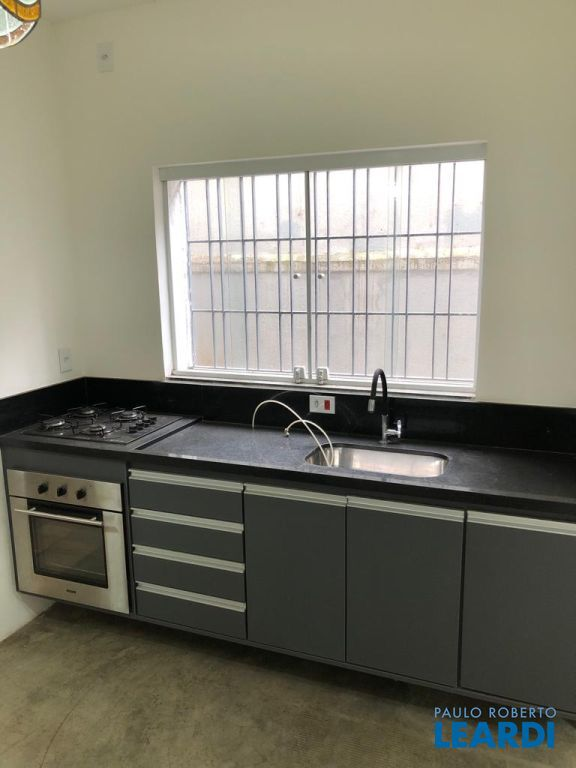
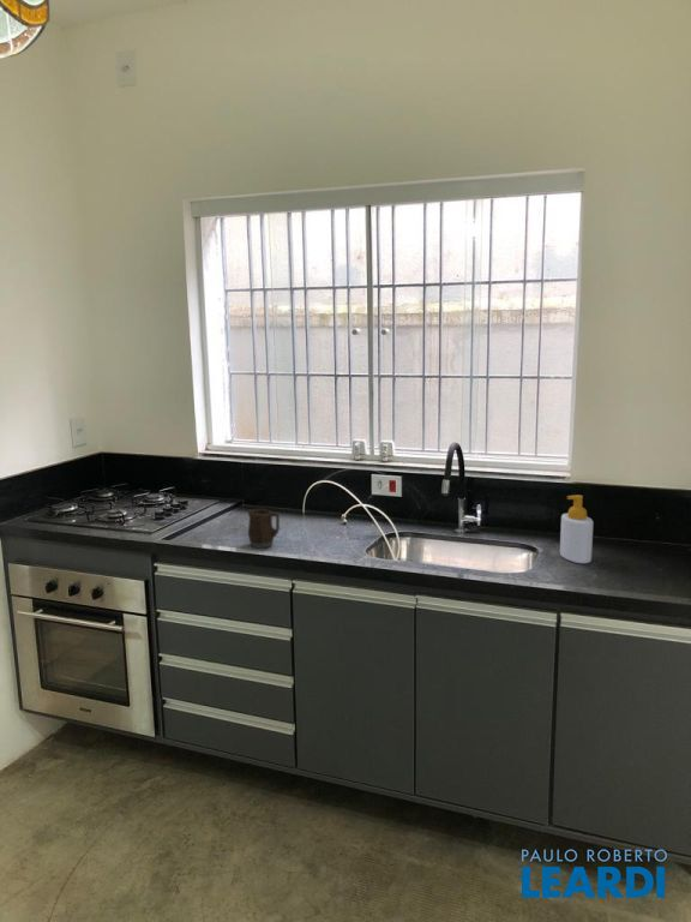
+ mug [247,508,281,549]
+ soap bottle [559,493,595,564]
